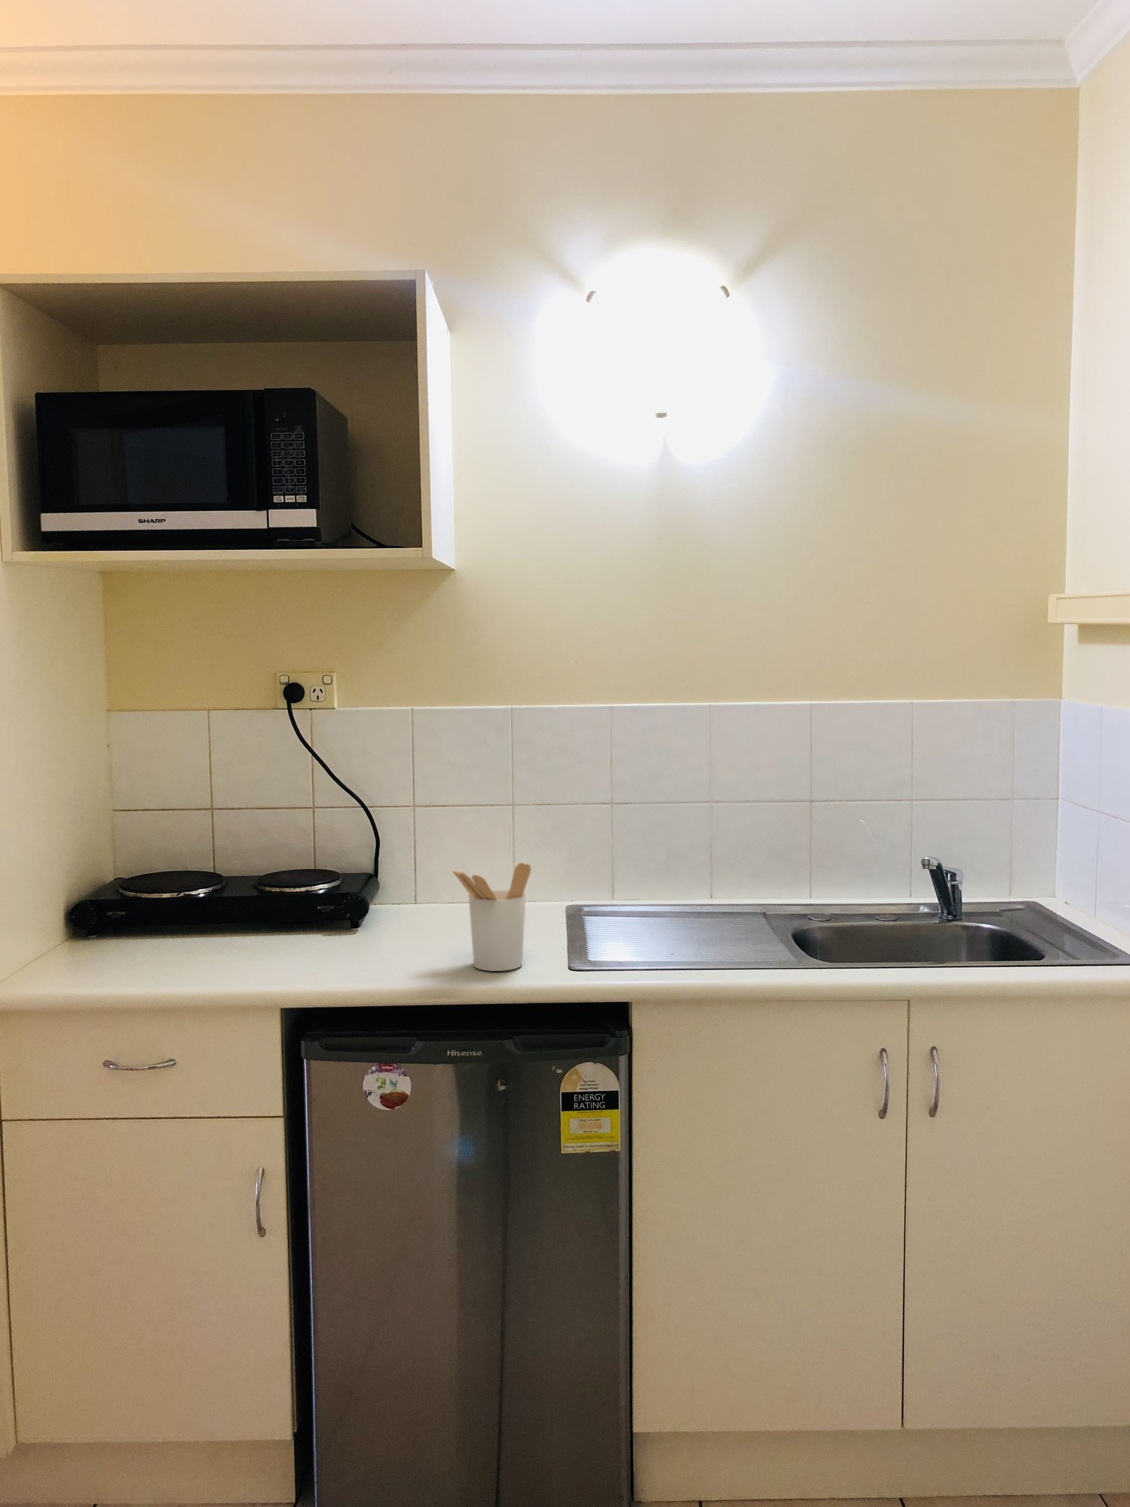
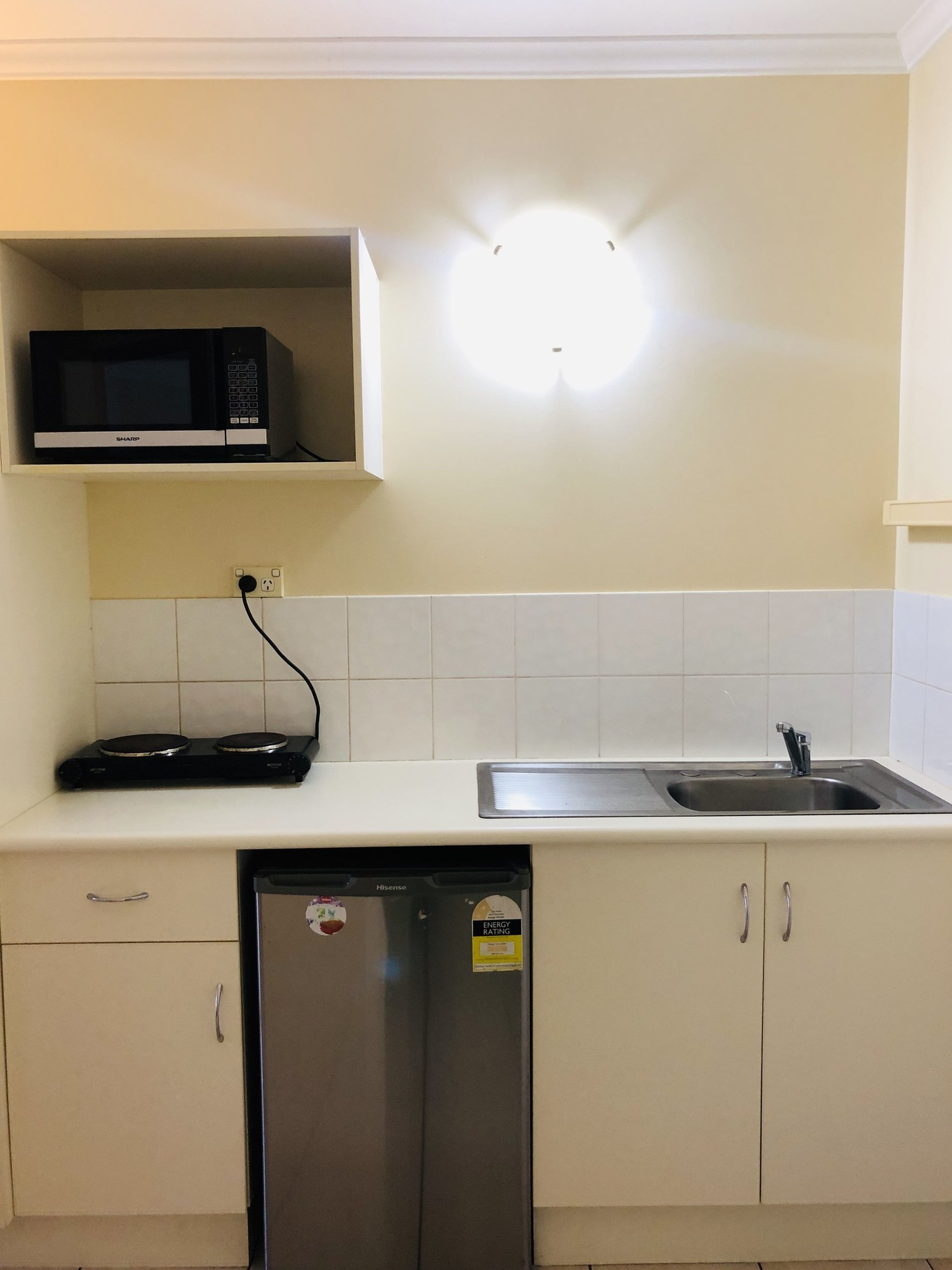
- utensil holder [452,861,532,972]
